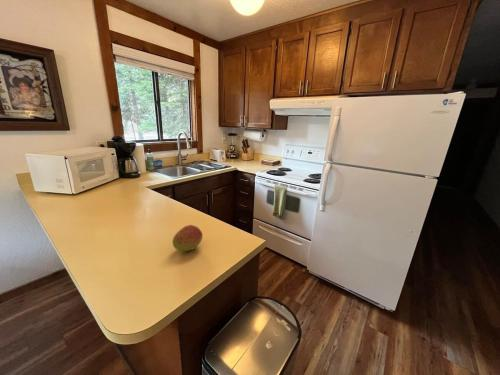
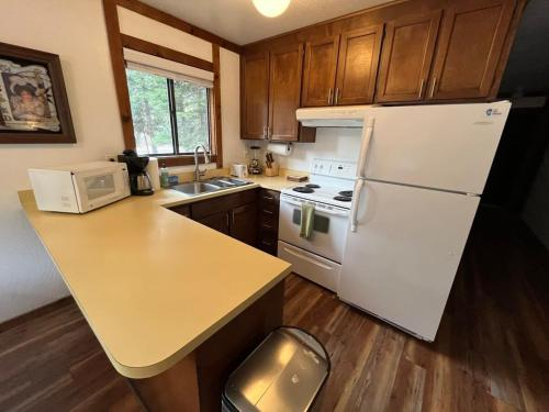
- fruit [171,224,204,252]
